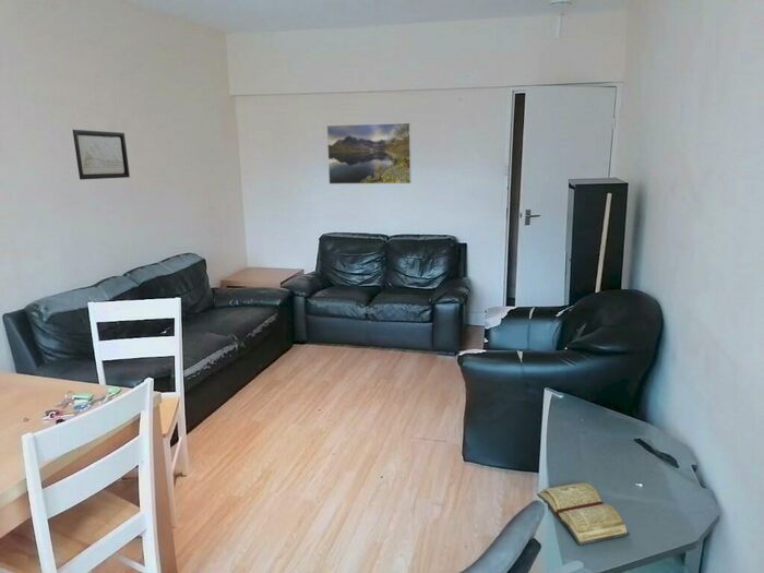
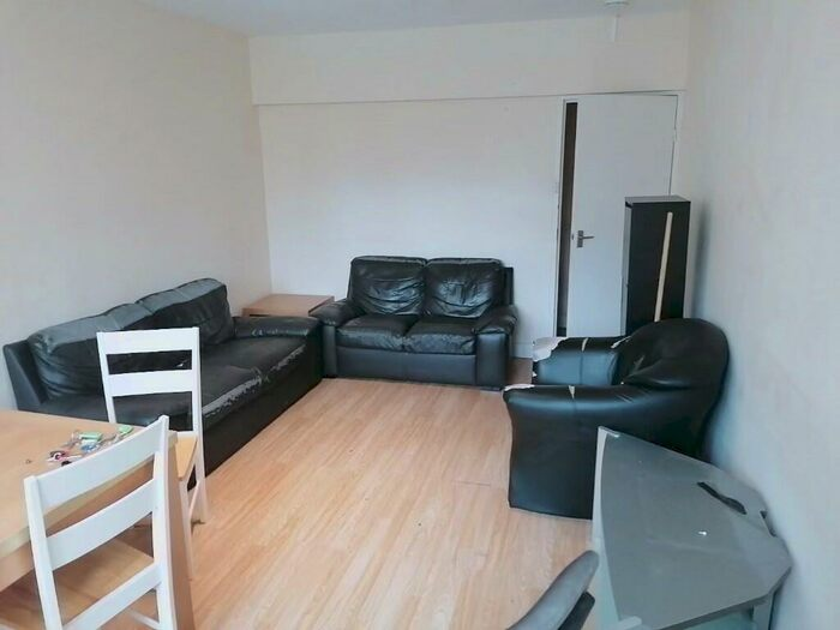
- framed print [326,122,413,186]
- wall art [72,129,131,181]
- diary [535,481,631,547]
